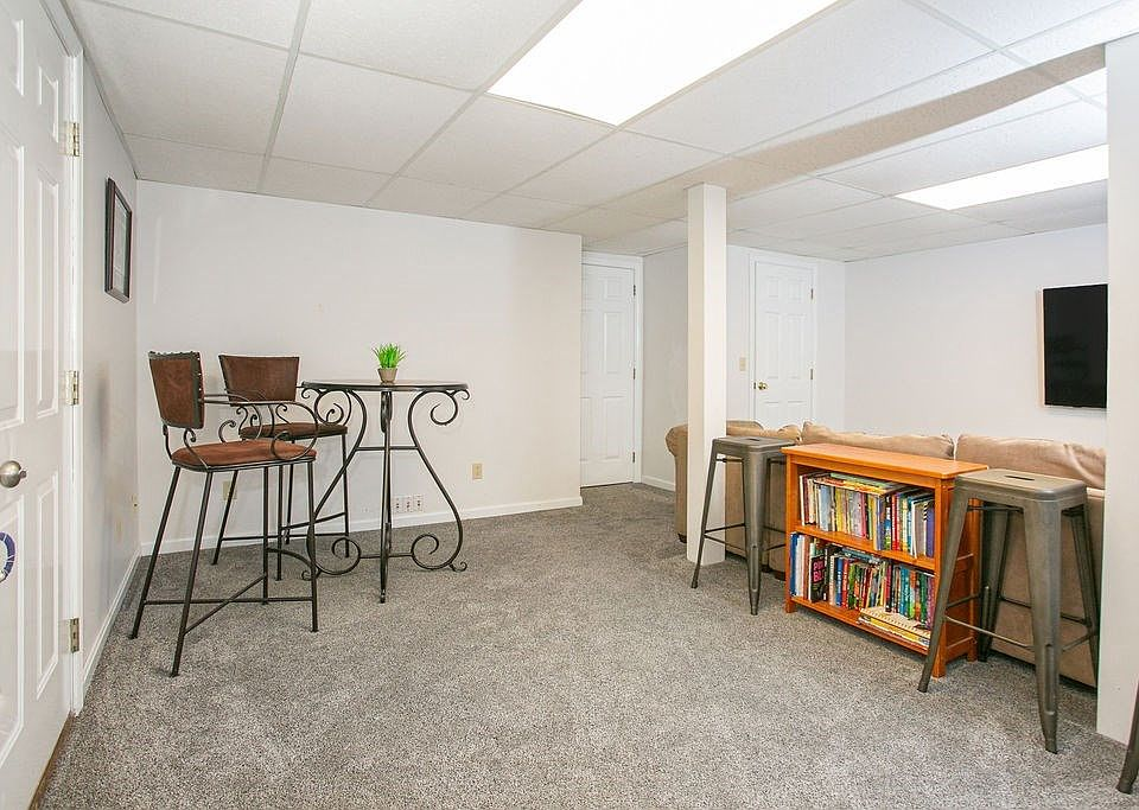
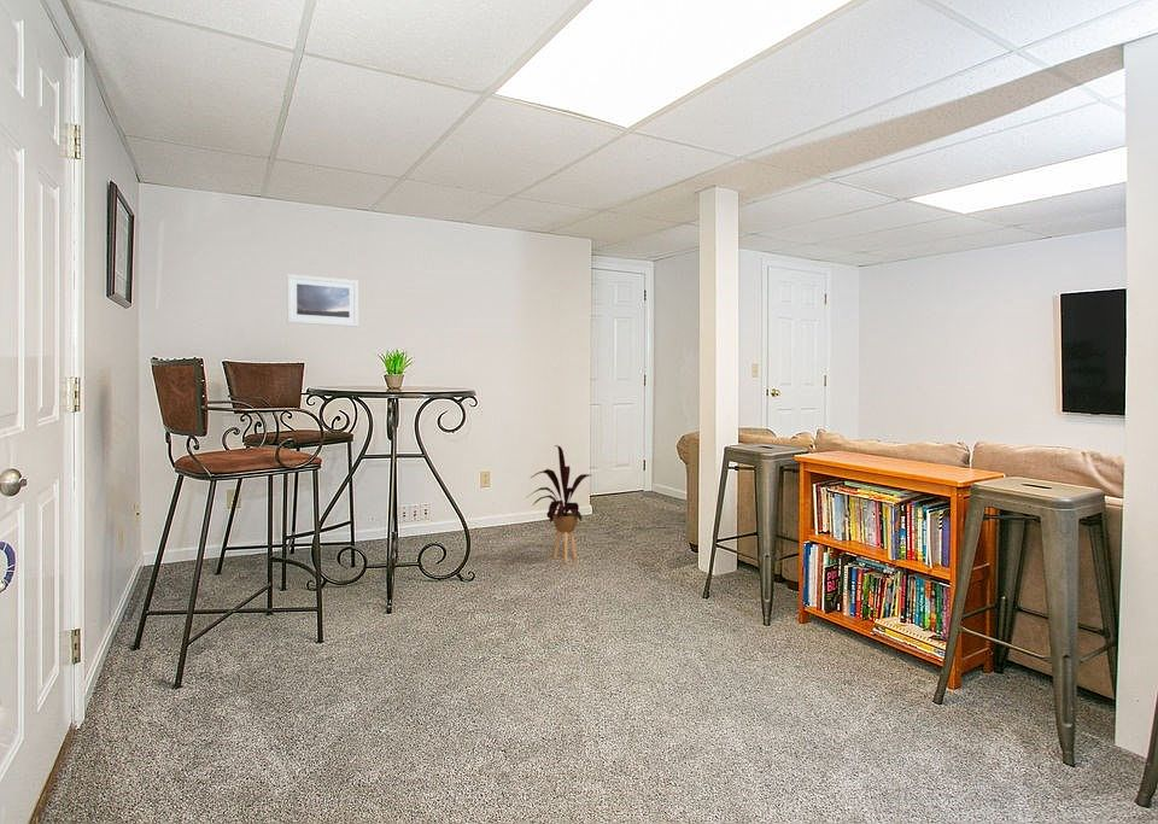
+ house plant [525,444,591,563]
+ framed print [286,273,359,328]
